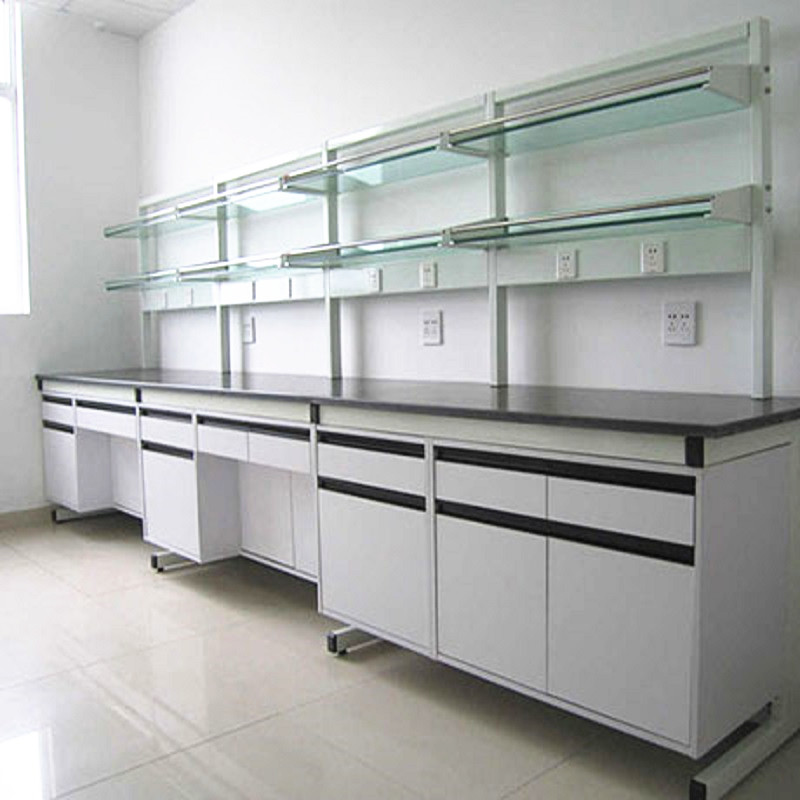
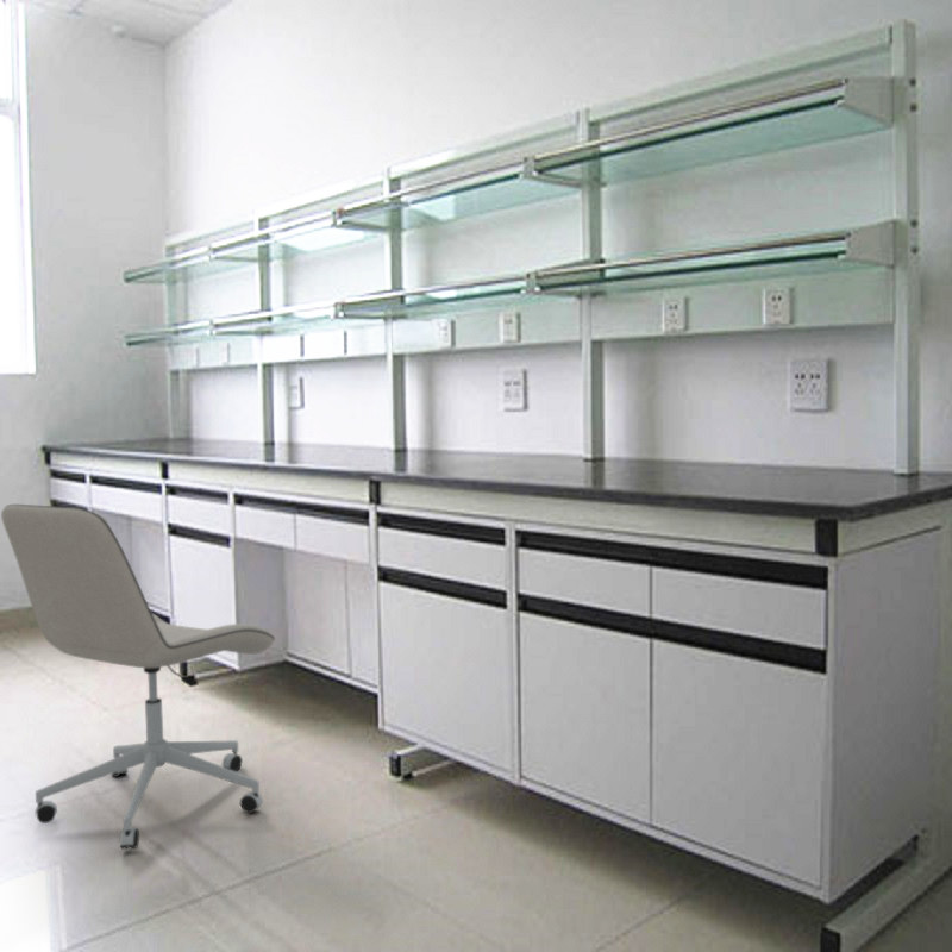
+ office chair [0,503,276,850]
